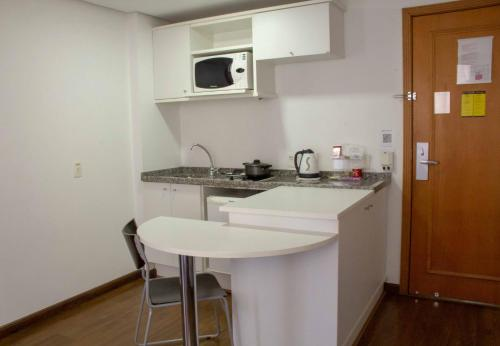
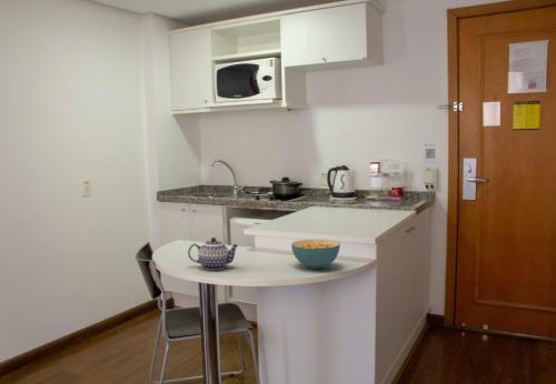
+ teapot [187,236,239,271]
+ cereal bowl [290,239,341,270]
